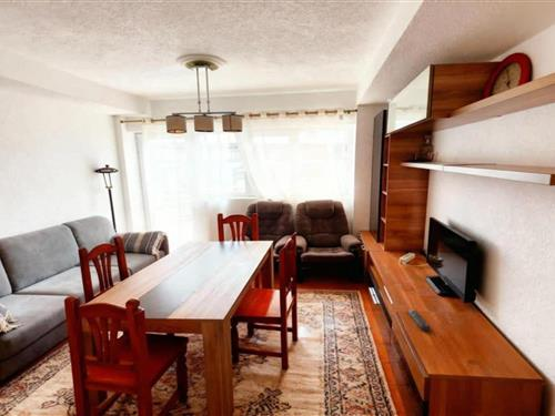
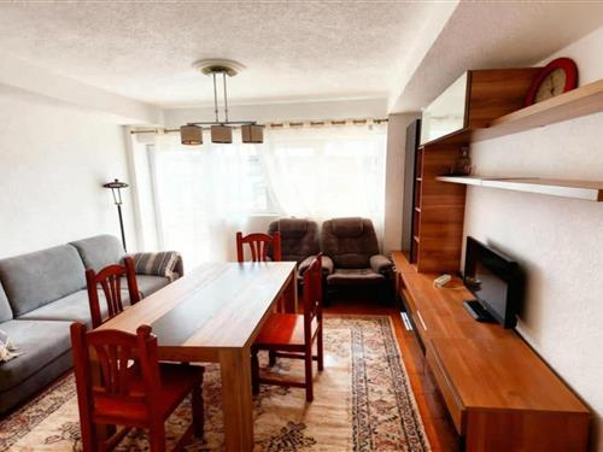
- remote control [406,310,431,333]
